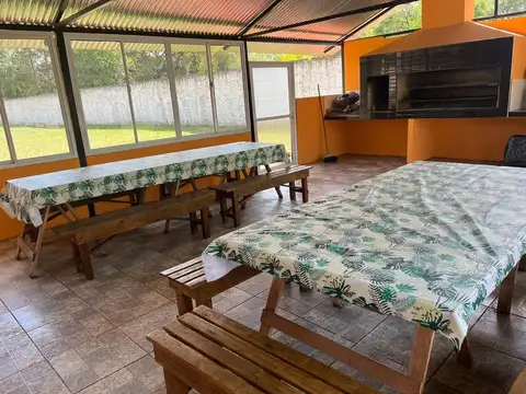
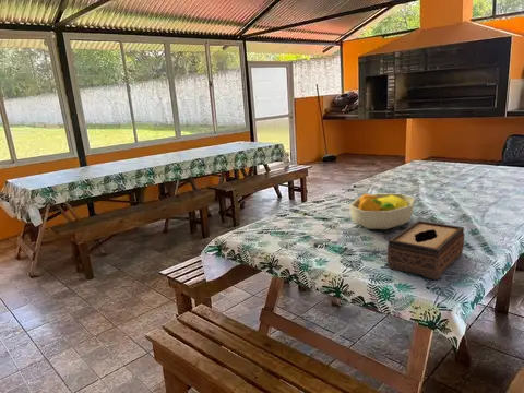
+ fruit bowl [348,192,416,230]
+ tissue box [386,219,465,281]
